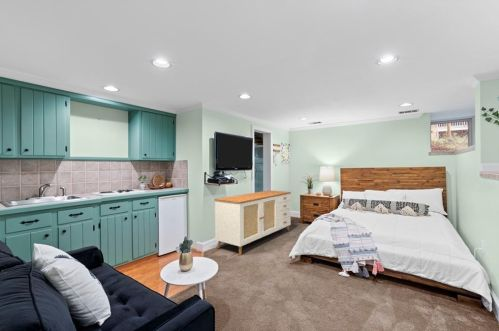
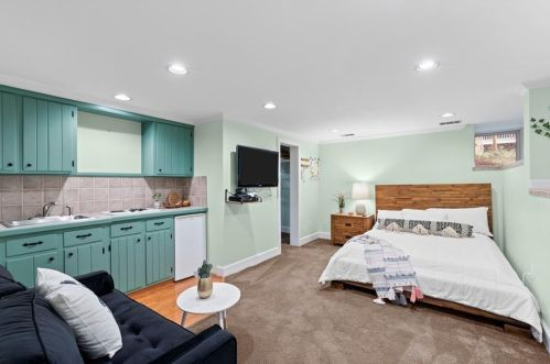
- sideboard [214,189,292,256]
